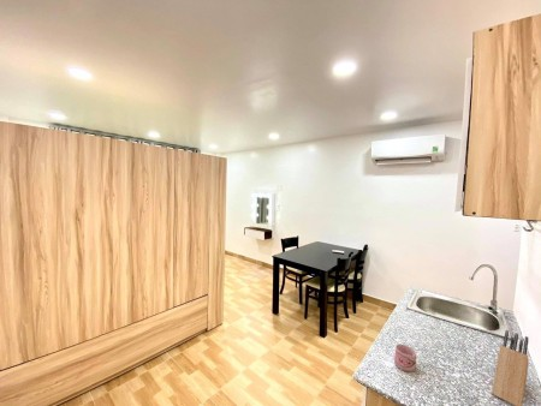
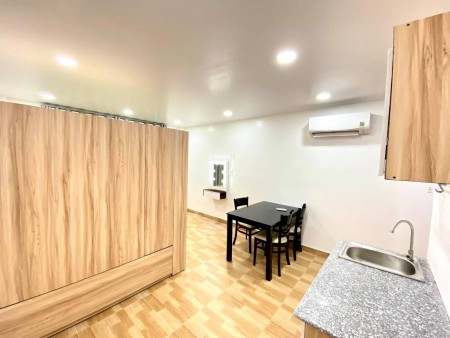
- mug [393,344,417,374]
- knife block [491,329,530,406]
